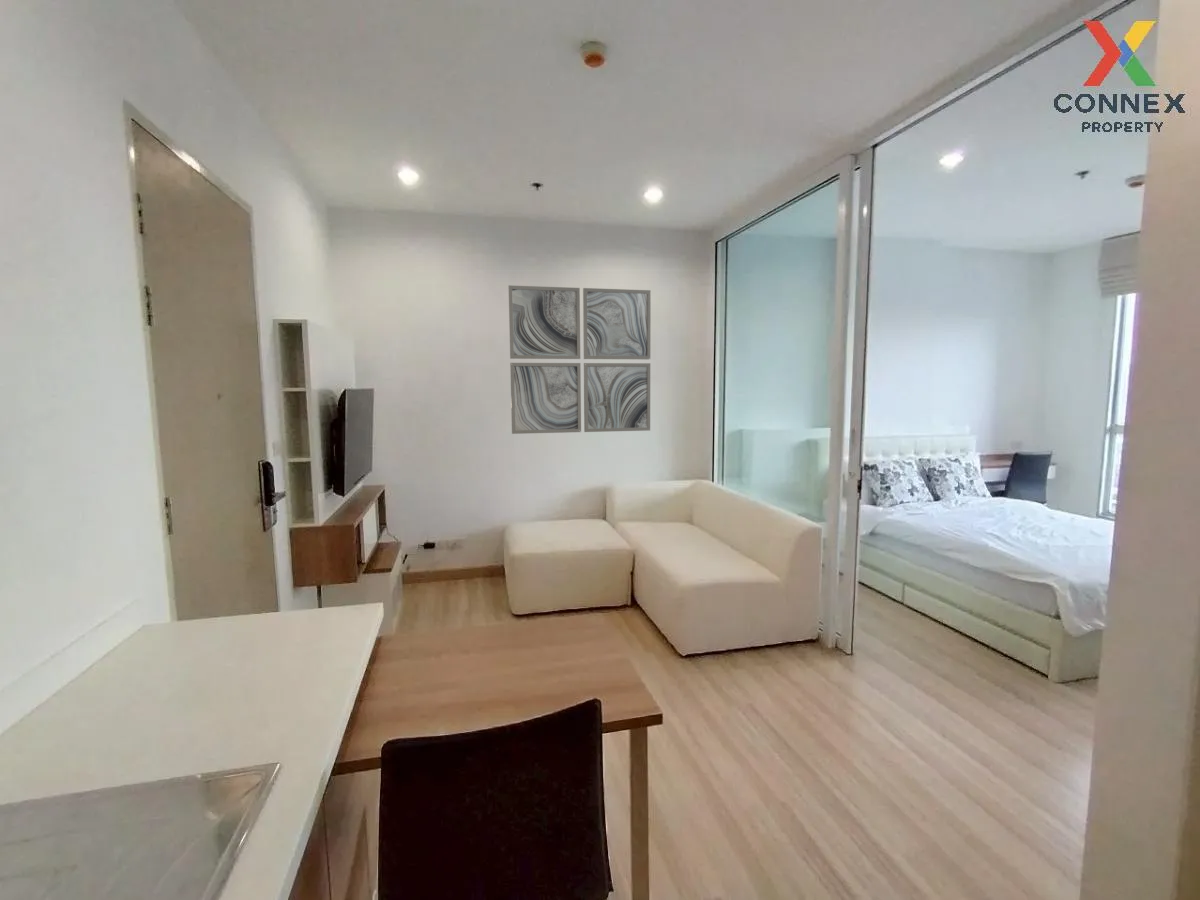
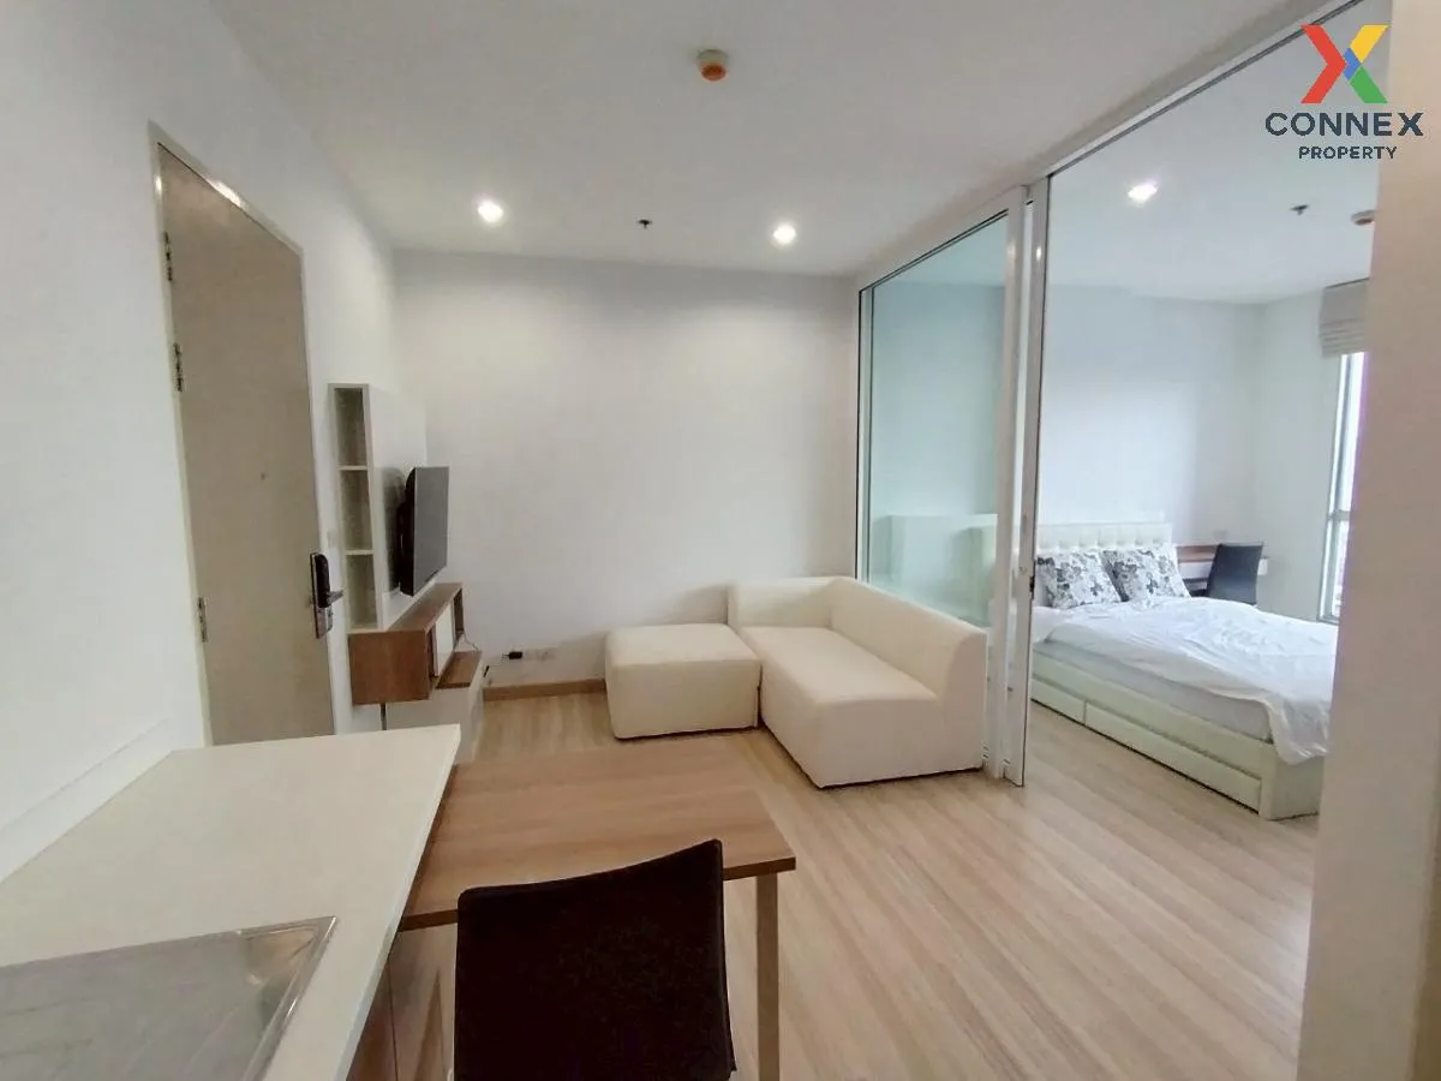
- wall art [507,284,652,435]
